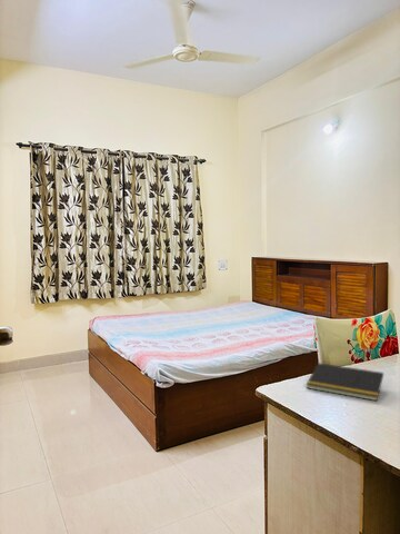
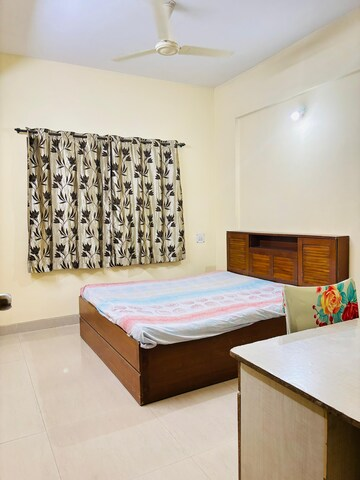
- notepad [306,362,384,402]
